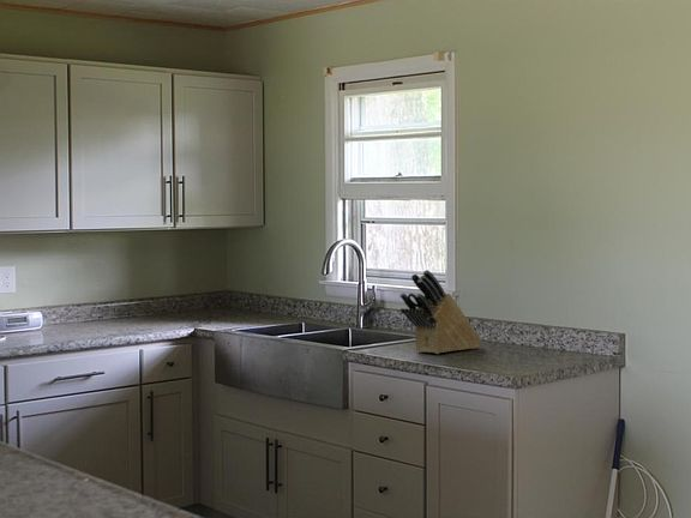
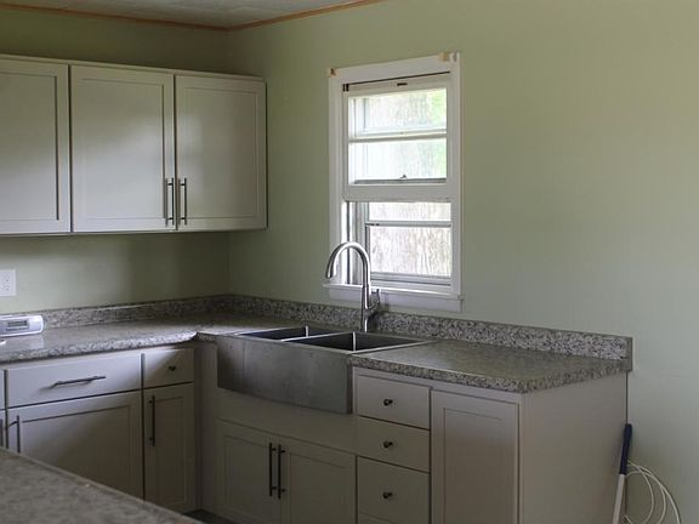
- knife block [398,269,482,355]
